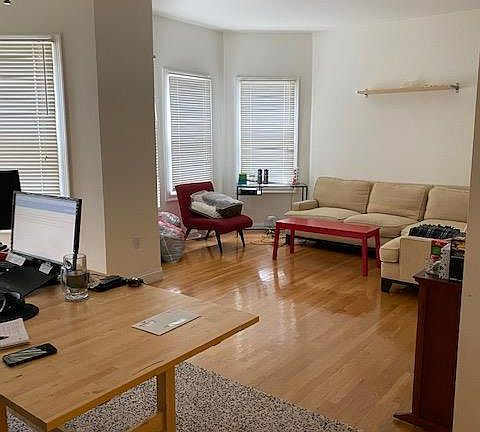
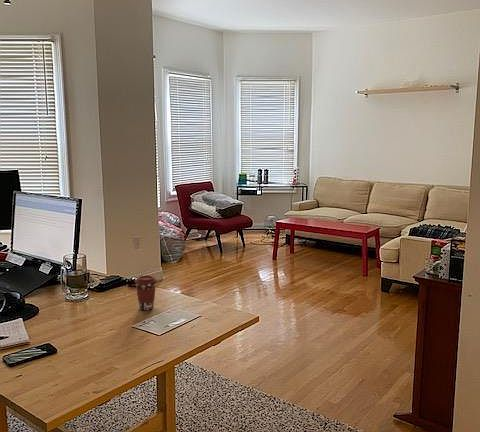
+ coffee cup [134,274,158,311]
